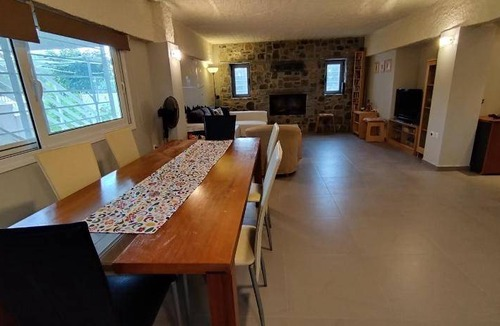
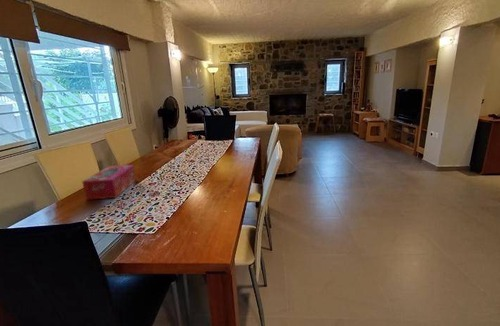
+ tissue box [81,164,137,201]
